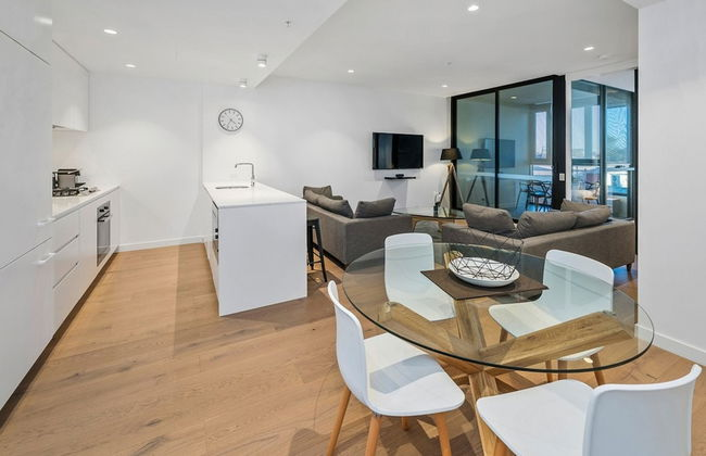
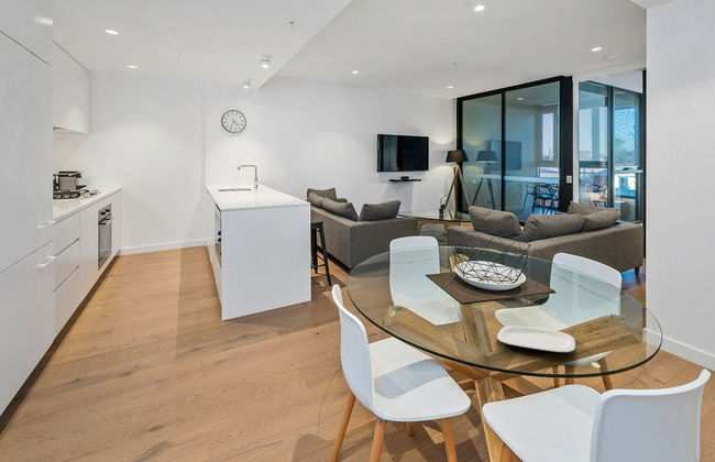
+ plate [496,326,576,354]
